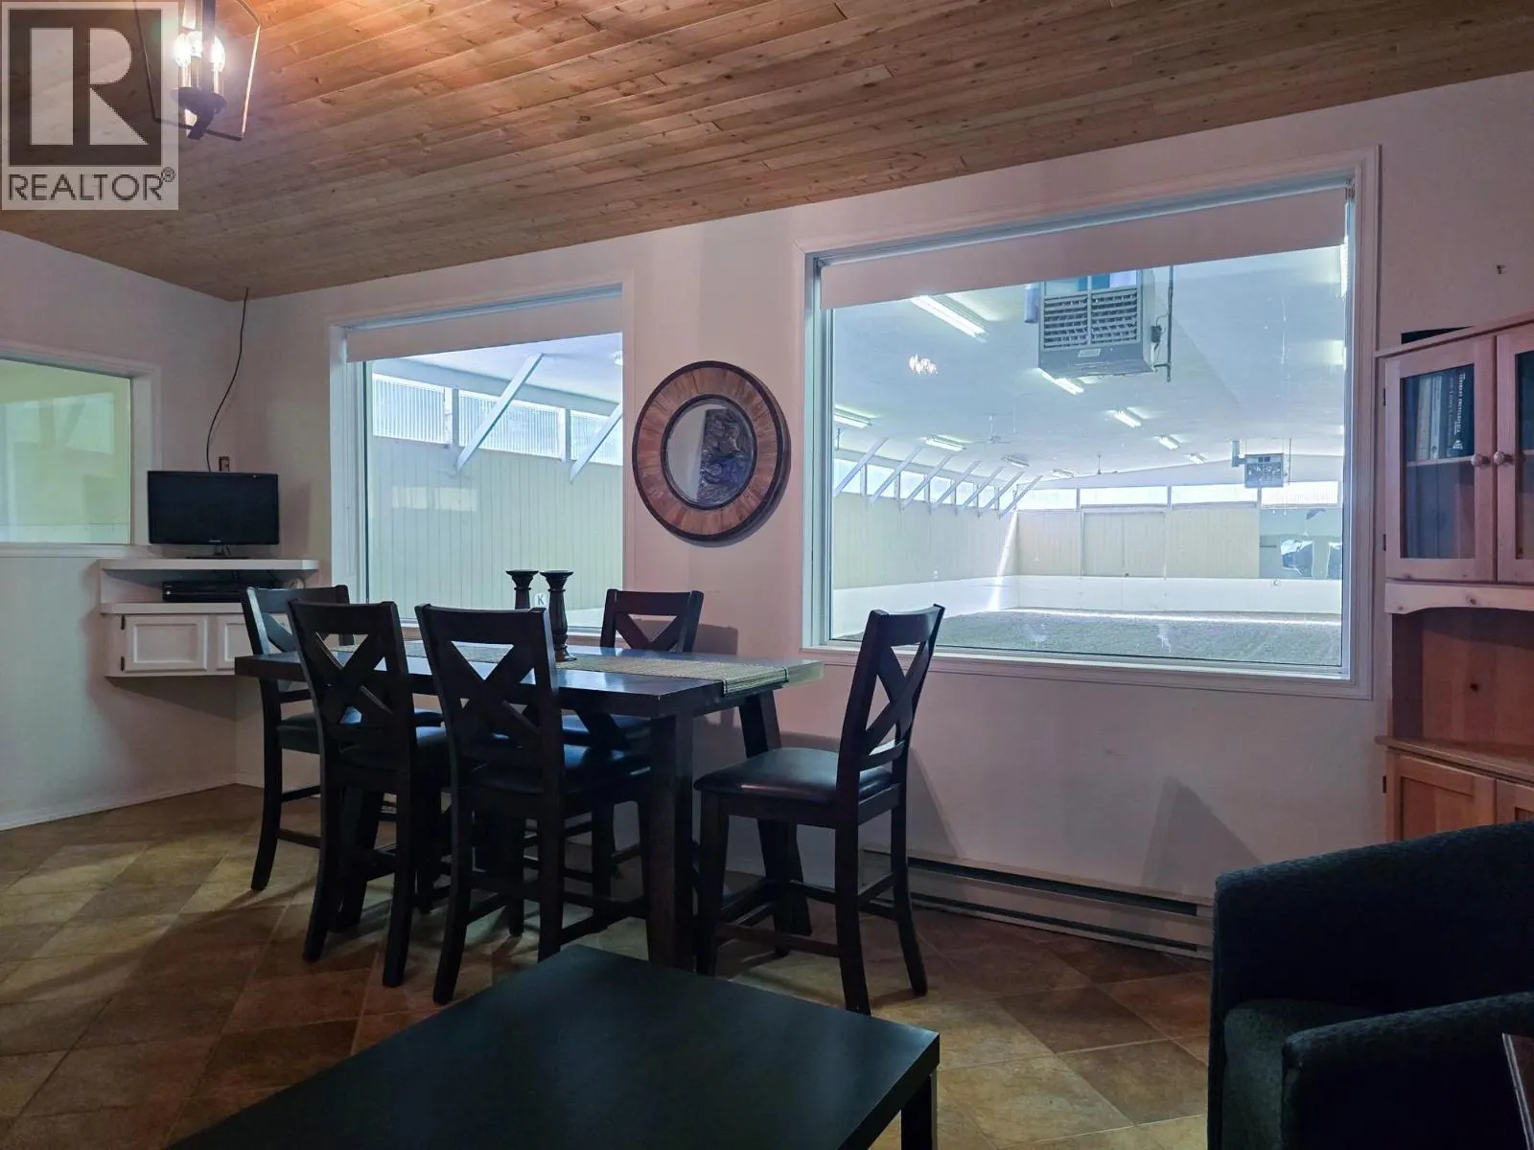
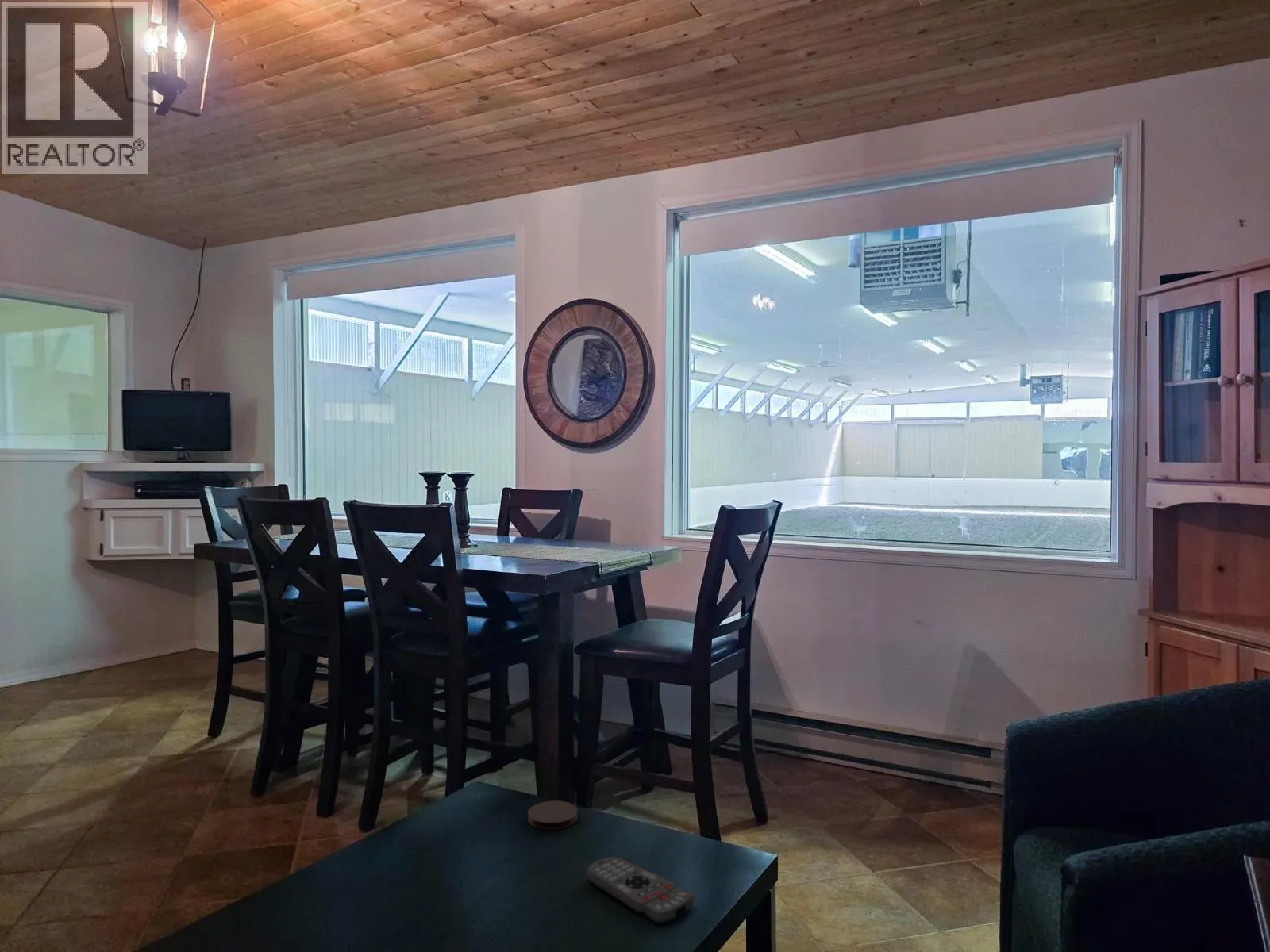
+ coaster [527,800,579,831]
+ remote control [586,856,695,925]
